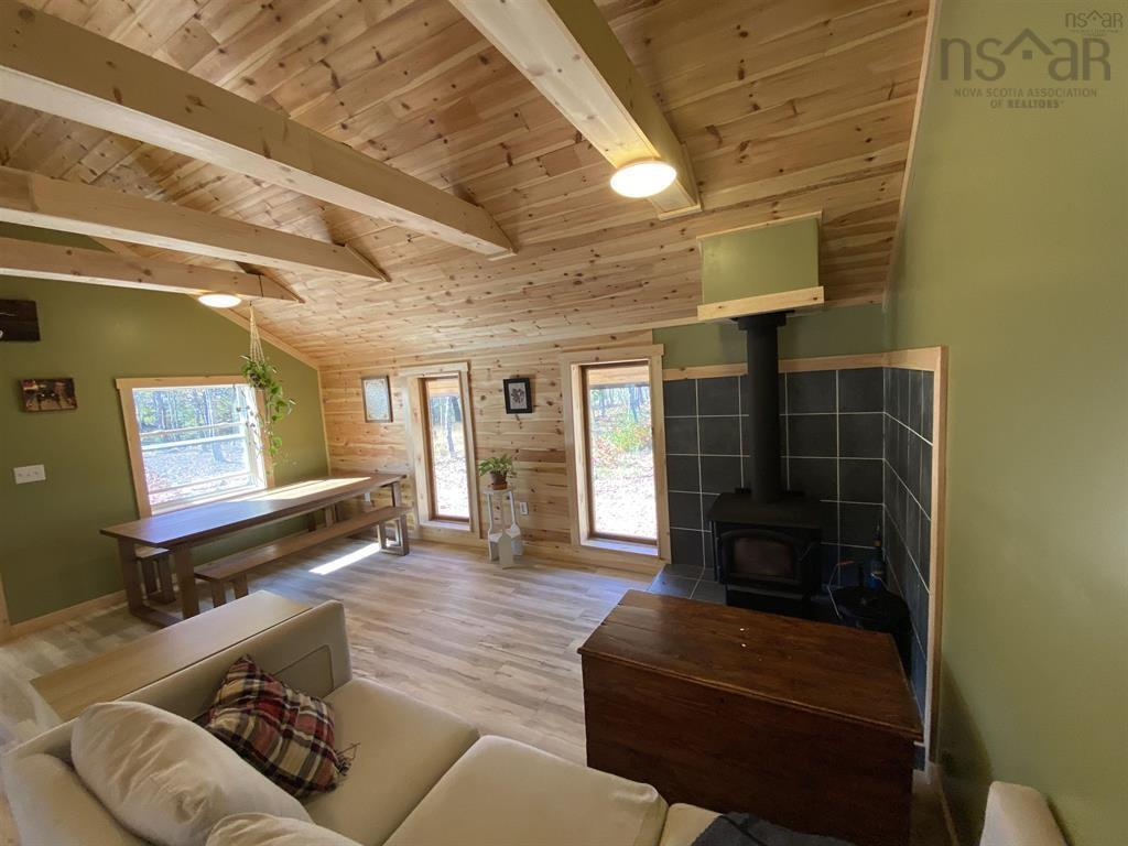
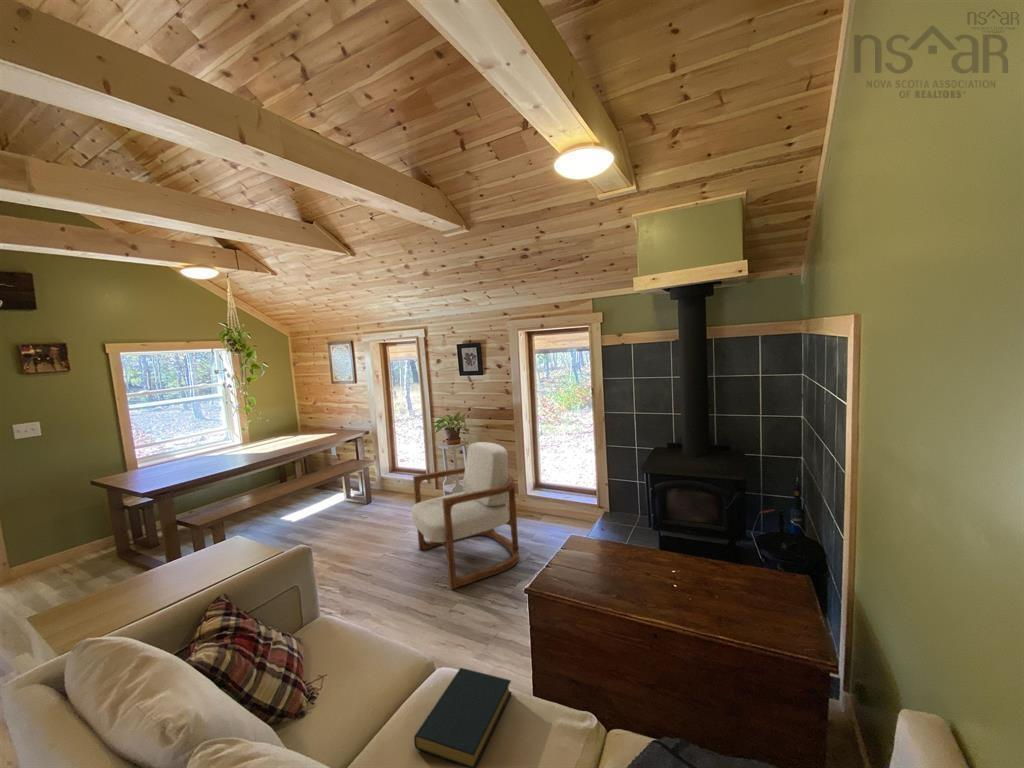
+ armchair [411,441,520,590]
+ hardback book [413,667,513,768]
